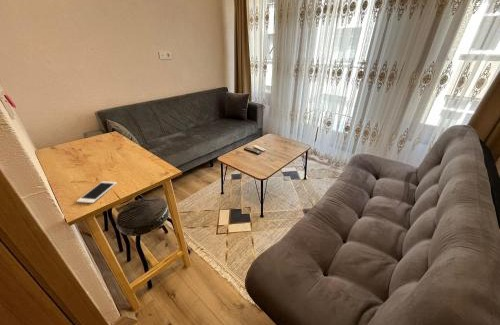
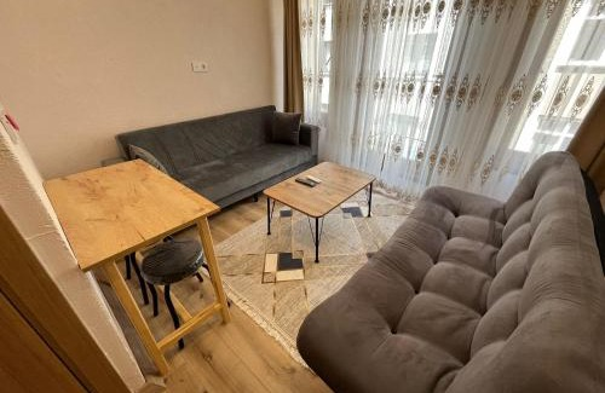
- cell phone [76,180,118,204]
